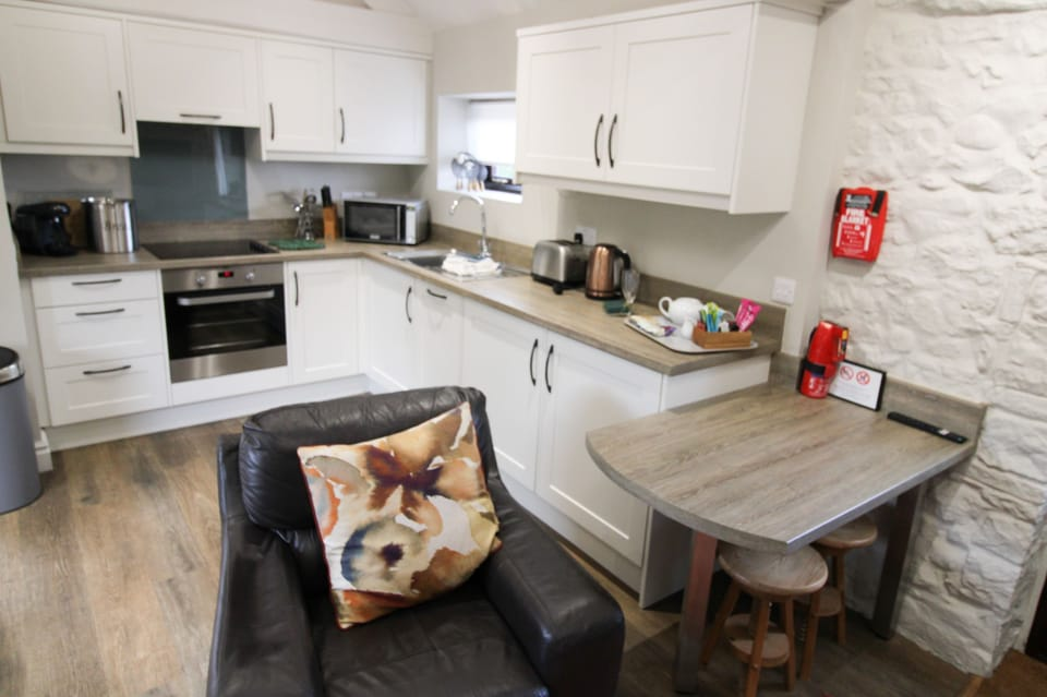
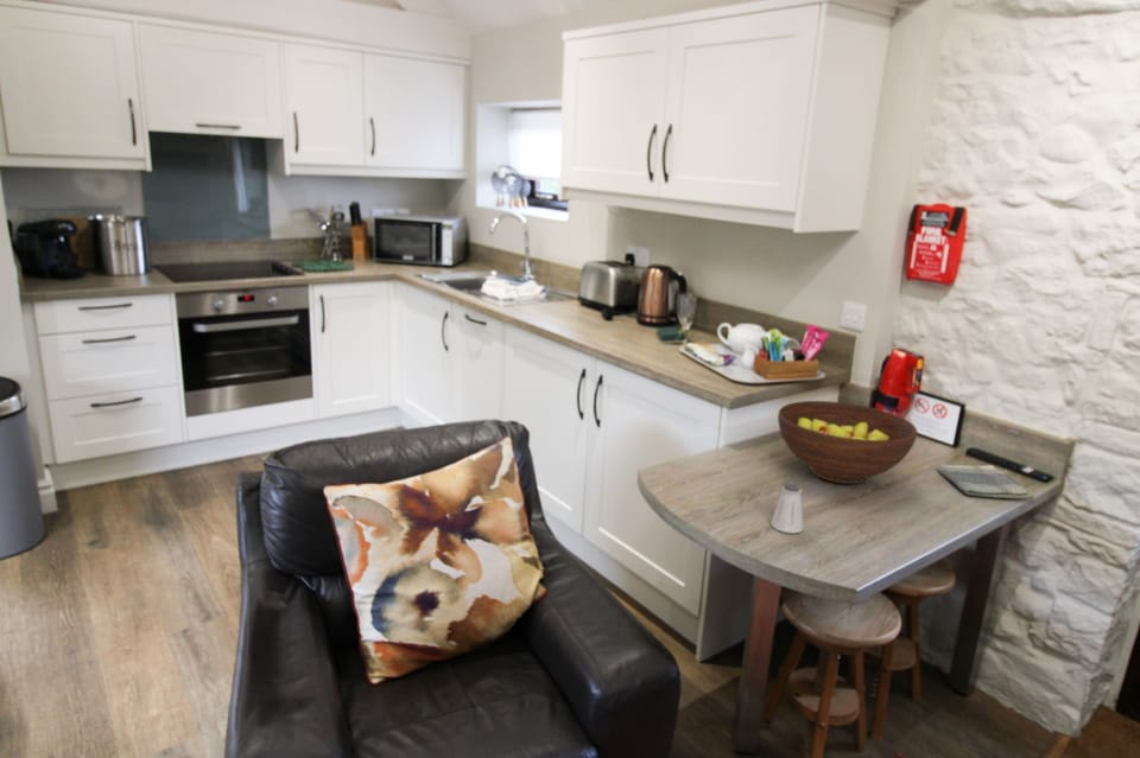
+ fruit bowl [777,400,918,485]
+ saltshaker [770,482,804,535]
+ dish towel [936,464,1037,501]
